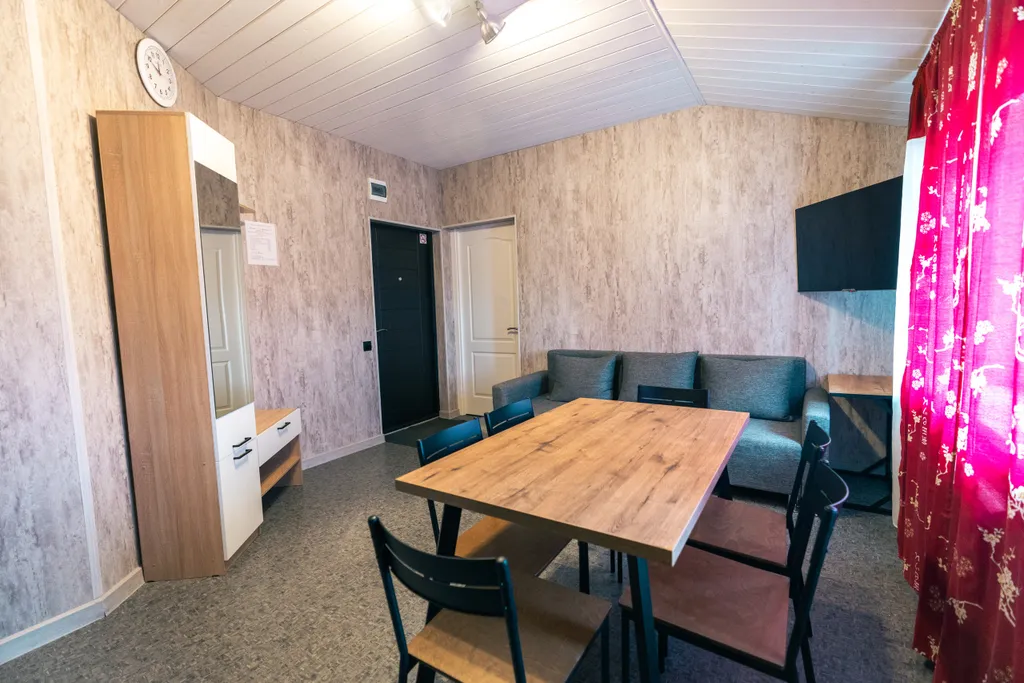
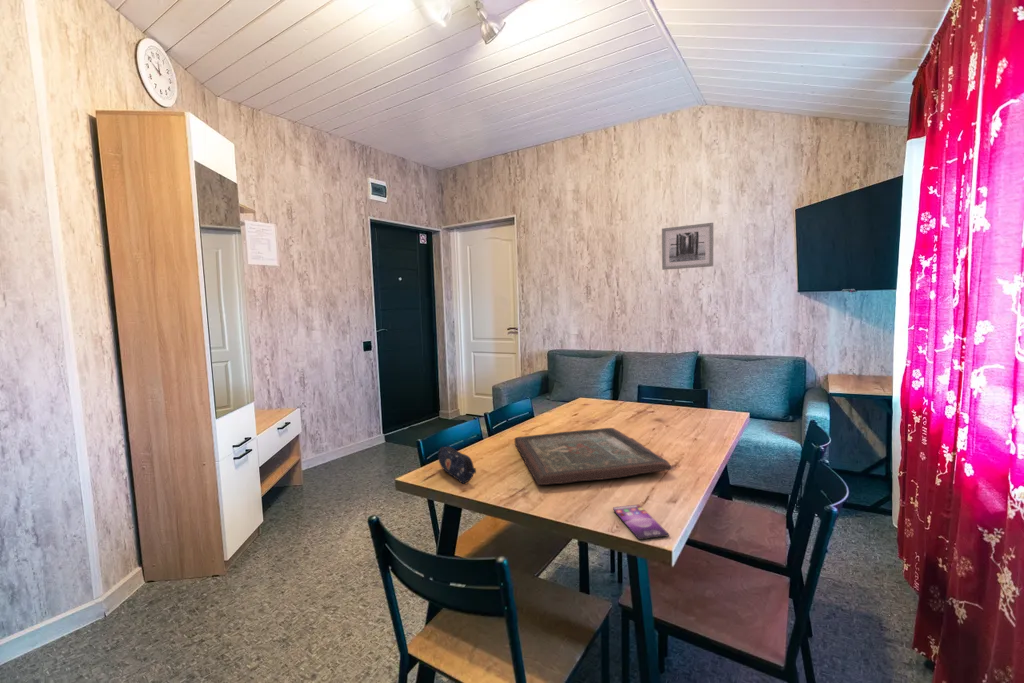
+ pencil case [437,446,477,485]
+ wall art [661,222,714,271]
+ board game [514,427,672,486]
+ smartphone [612,504,670,541]
